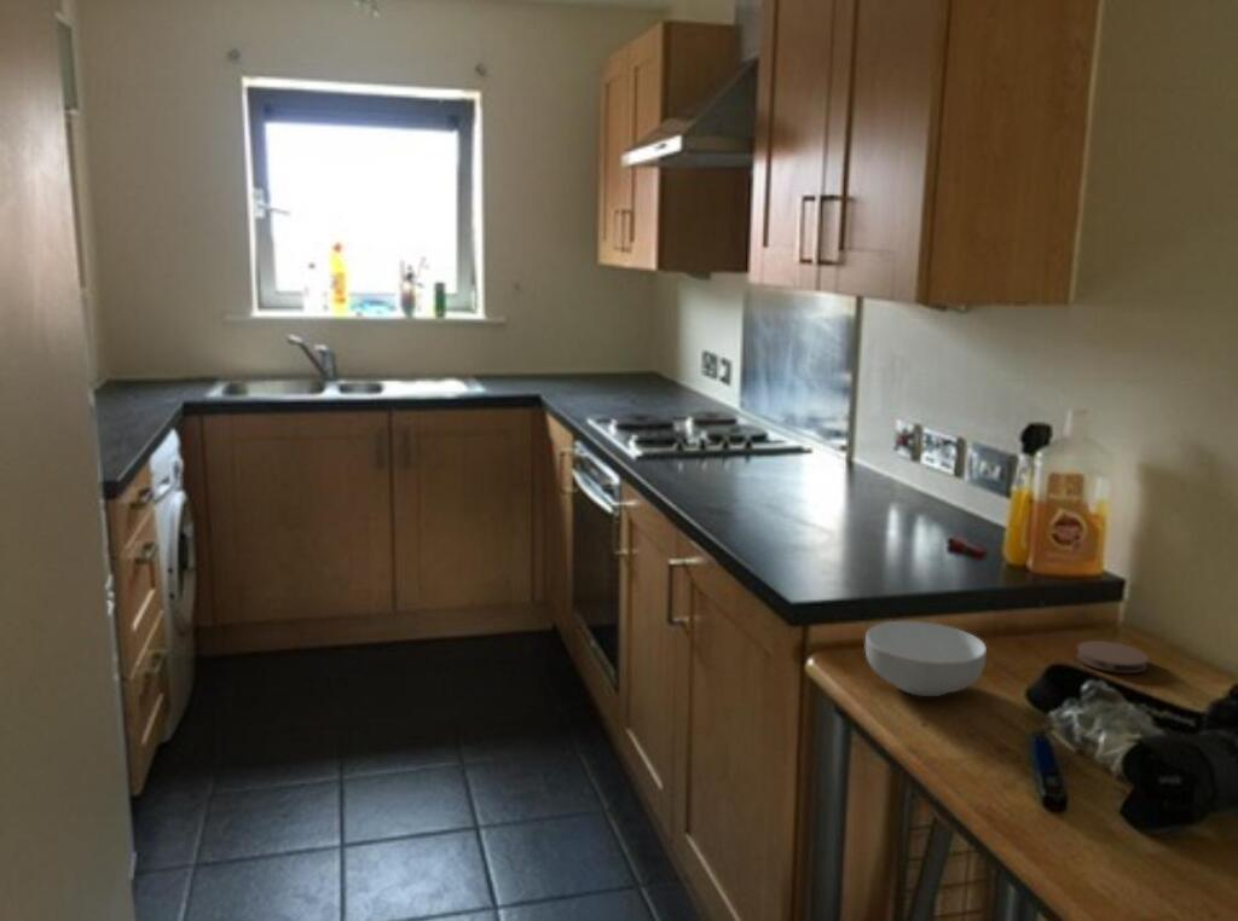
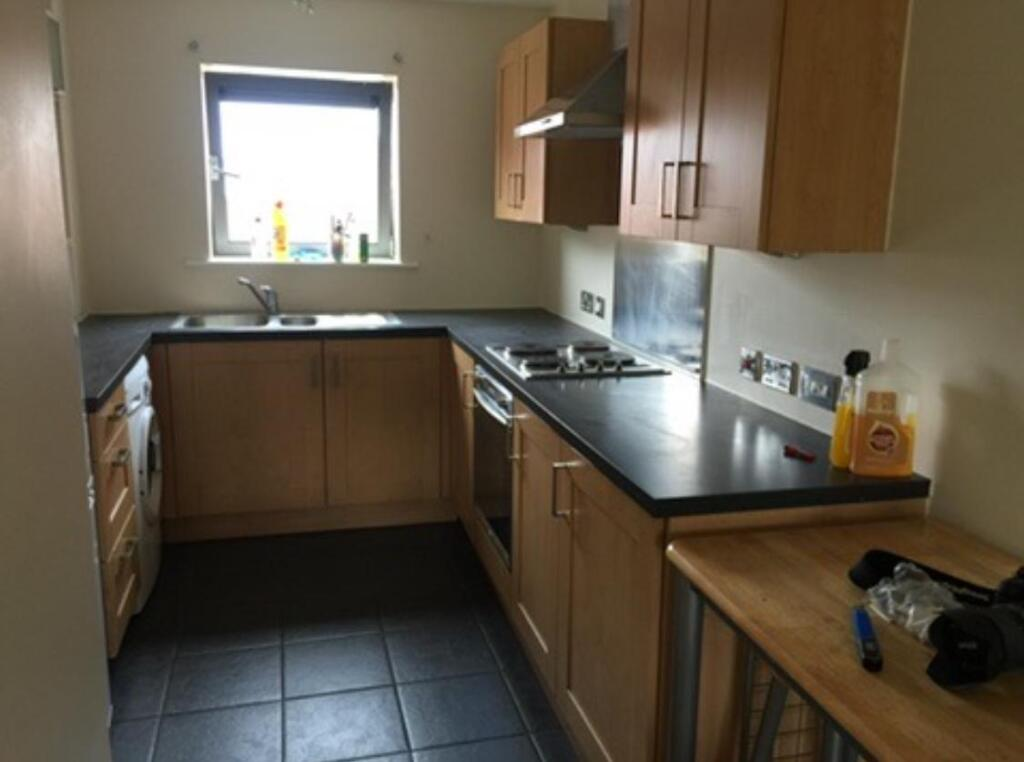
- coaster [1075,639,1150,674]
- cereal bowl [864,620,988,697]
